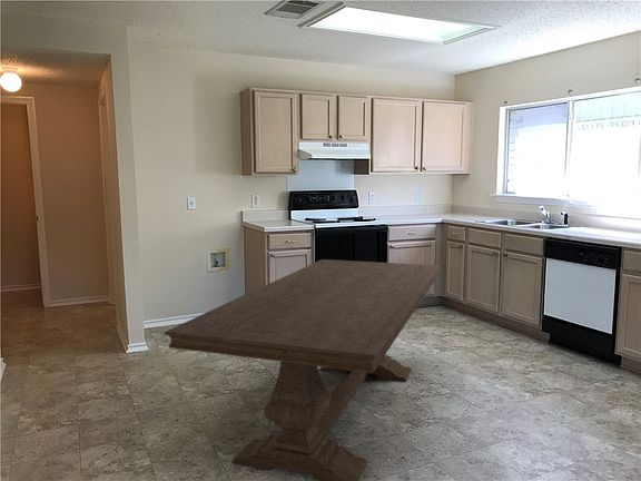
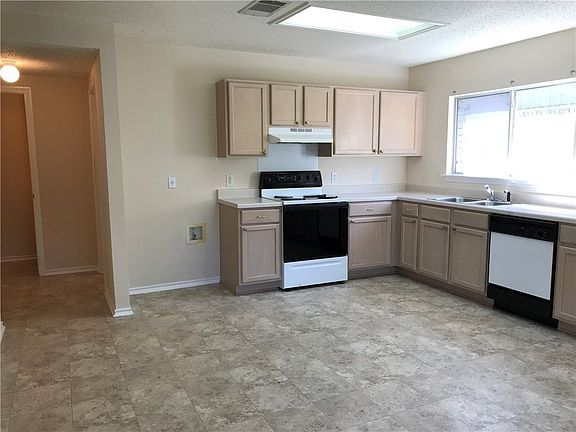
- dining table [164,258,442,481]
